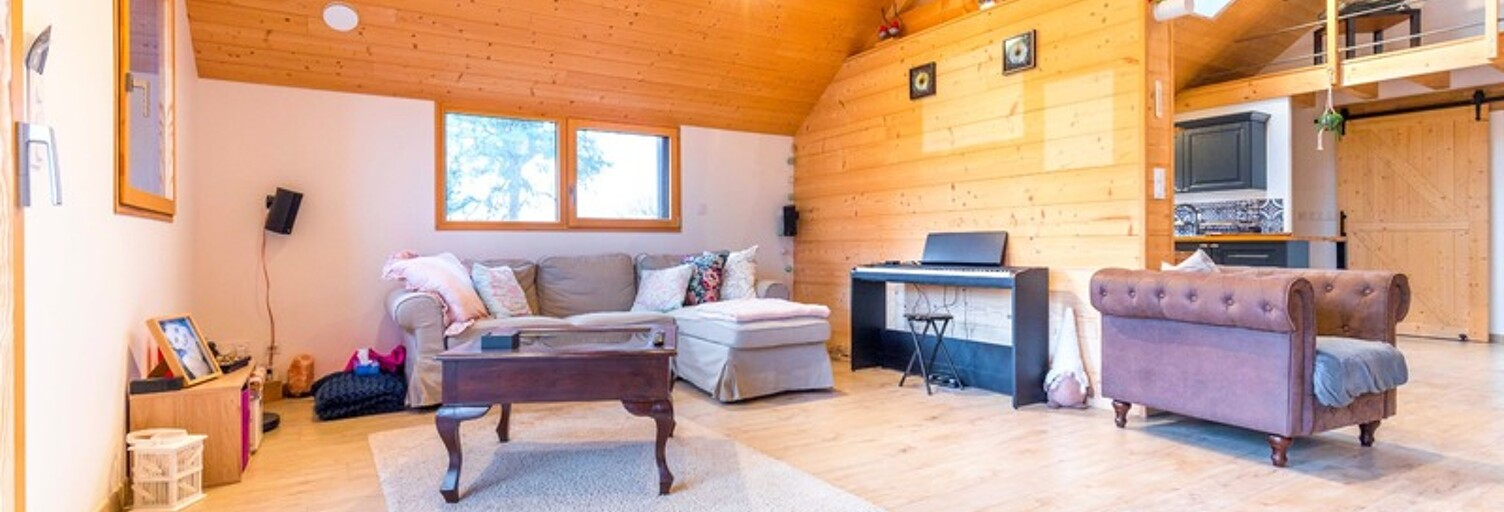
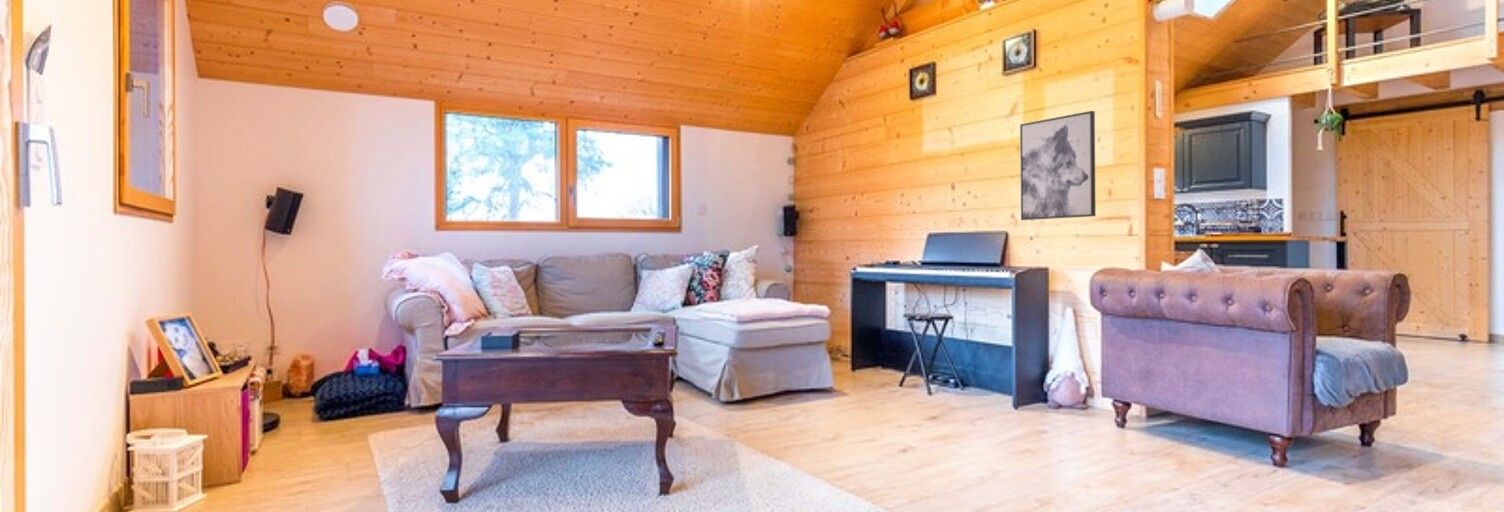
+ wall art [1019,110,1097,221]
